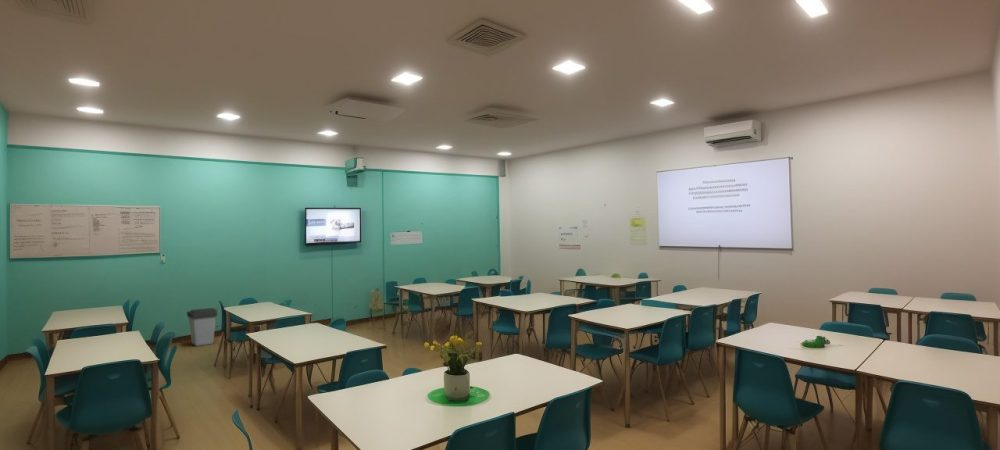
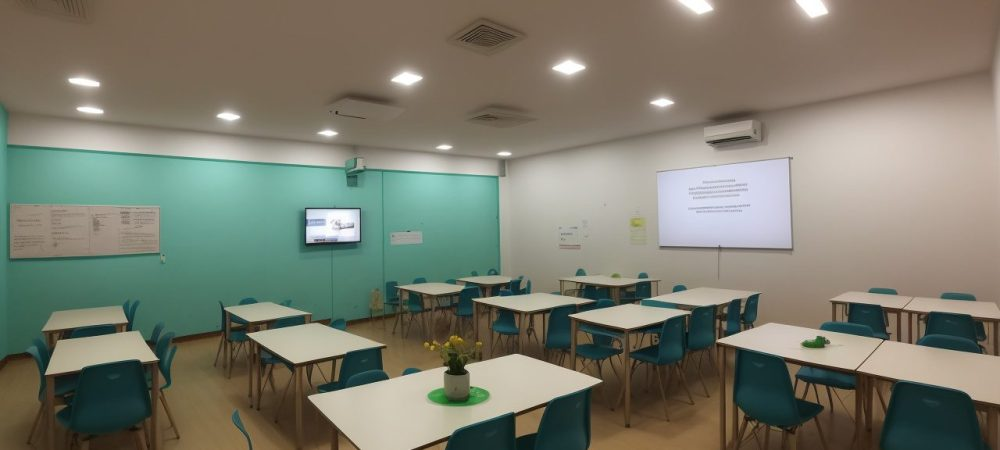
- trash can [186,307,218,347]
